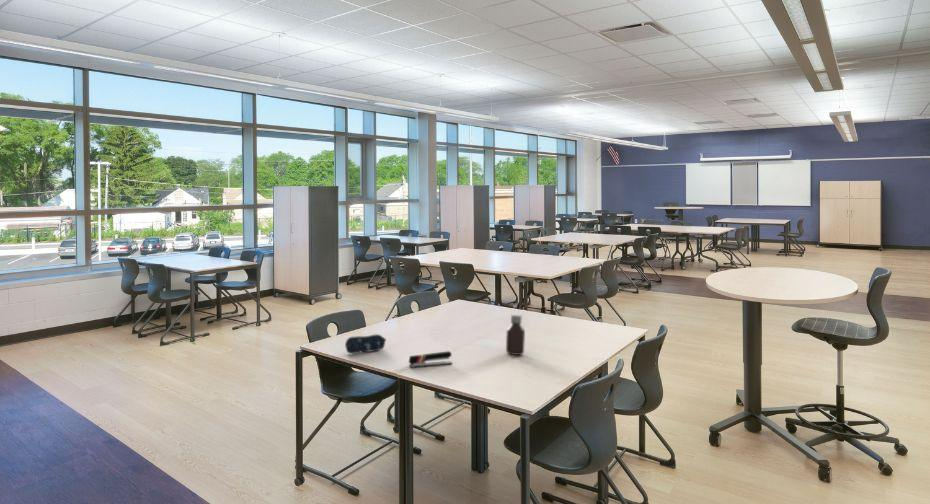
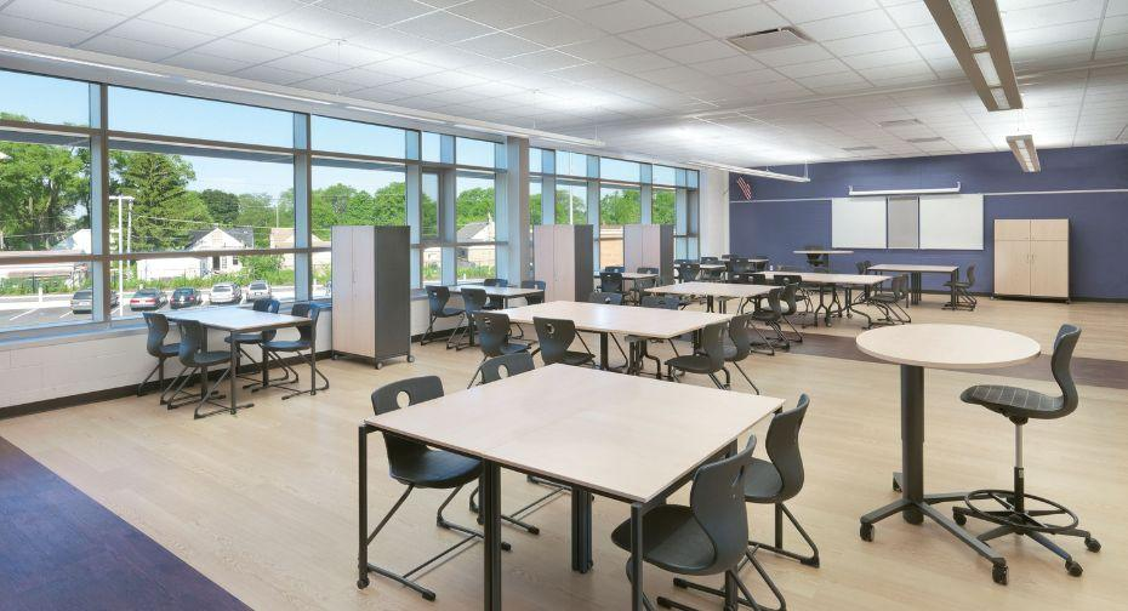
- pencil case [344,333,387,354]
- bottle [505,314,526,356]
- stapler [408,350,453,369]
